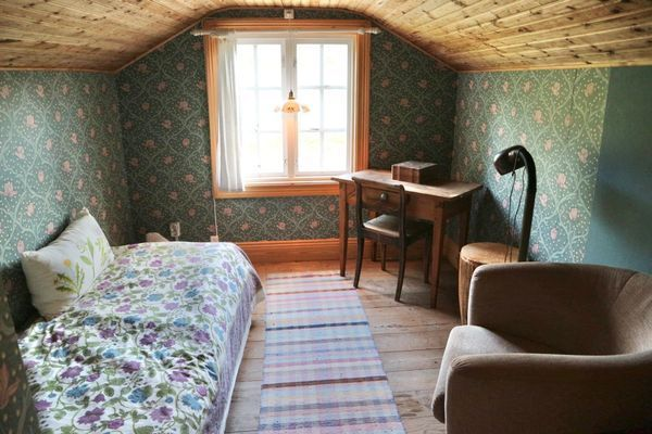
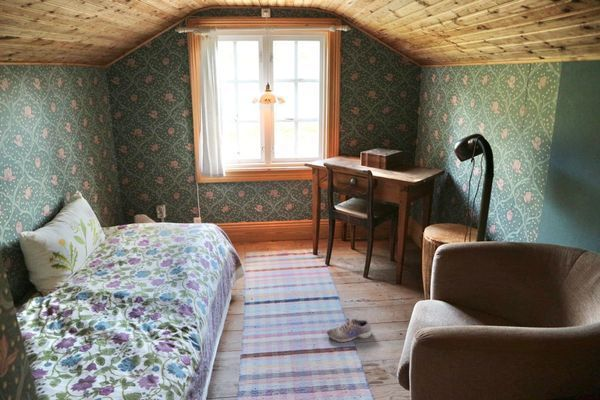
+ shoe [326,317,374,343]
